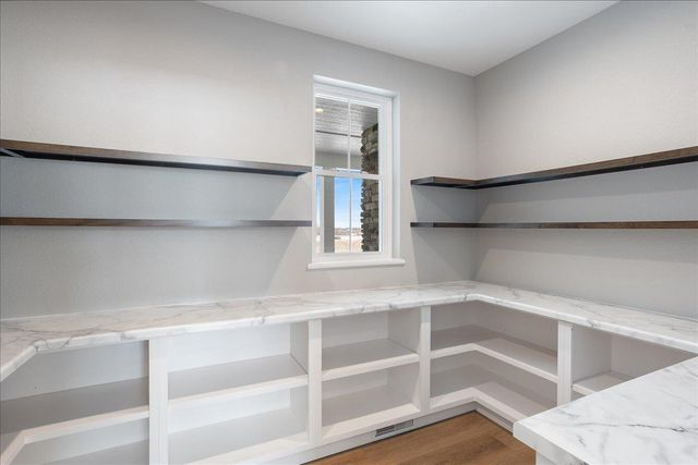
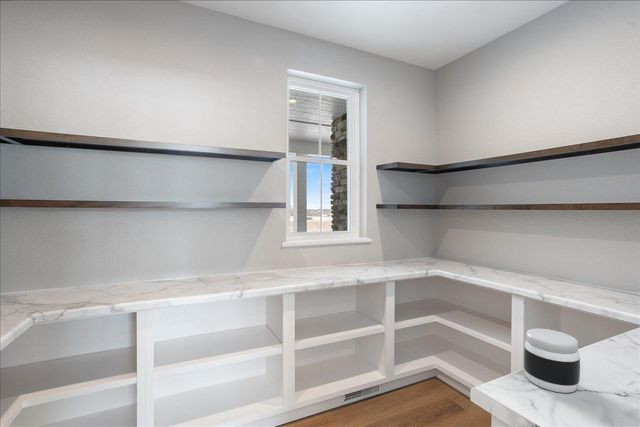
+ jar [523,327,581,394]
